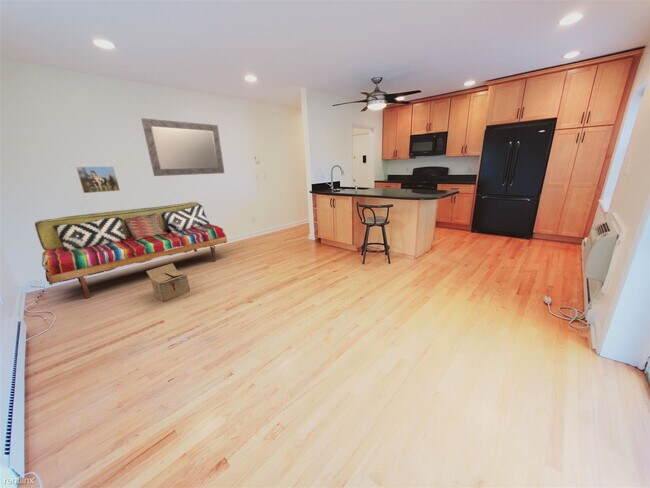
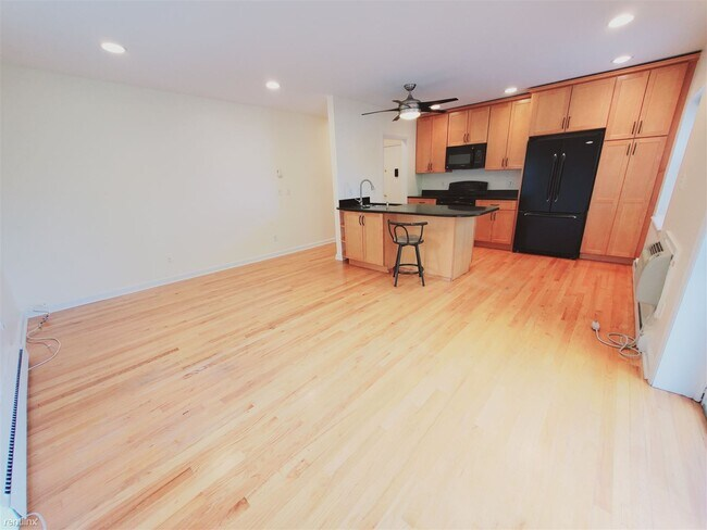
- cardboard box [145,262,191,302]
- sofa [34,201,228,299]
- mirror [140,117,225,177]
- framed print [75,165,121,194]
